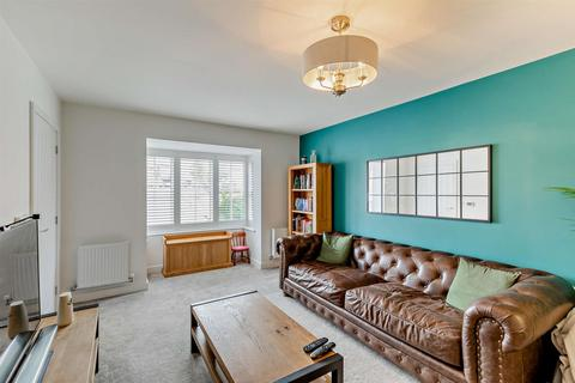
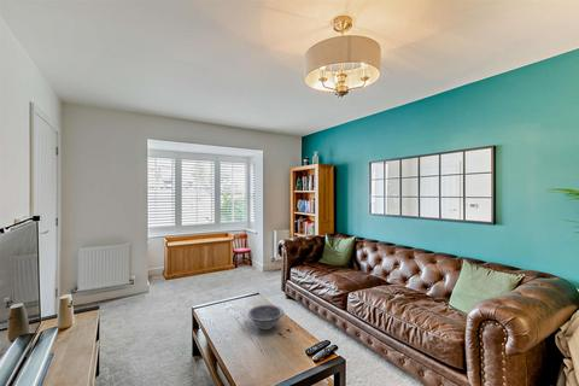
+ decorative bowl [247,304,285,331]
